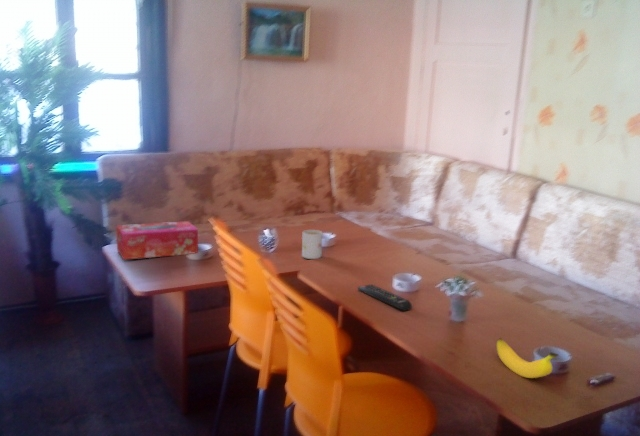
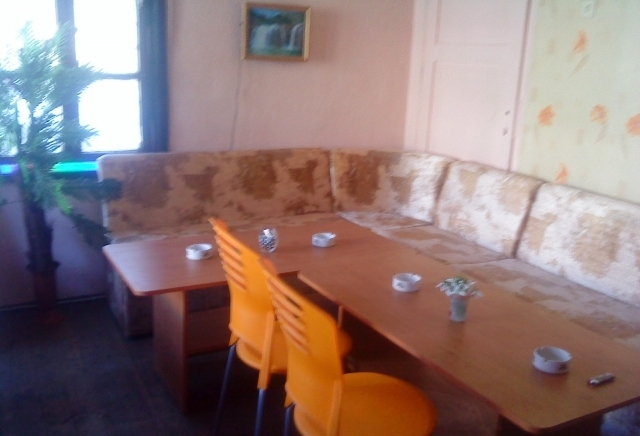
- tissue box [115,220,199,261]
- banana [496,337,560,379]
- remote control [357,283,413,312]
- mug [301,229,323,260]
